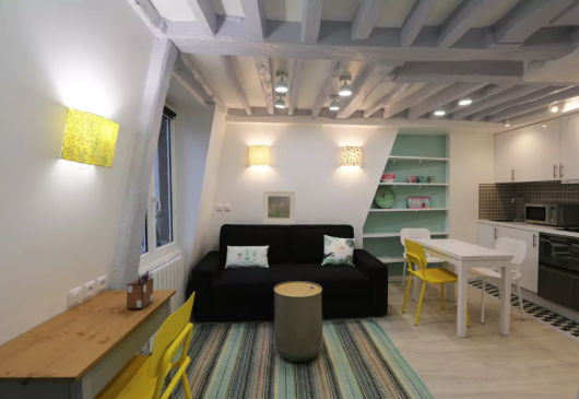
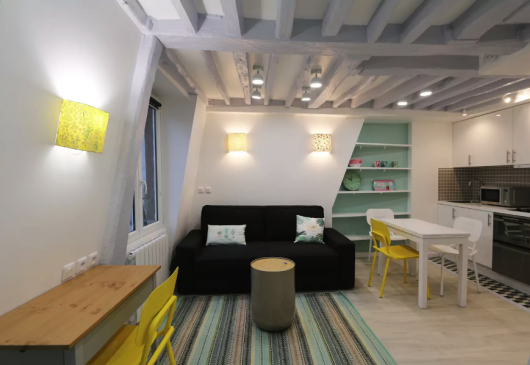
- desk organizer [126,270,154,310]
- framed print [261,189,297,225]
